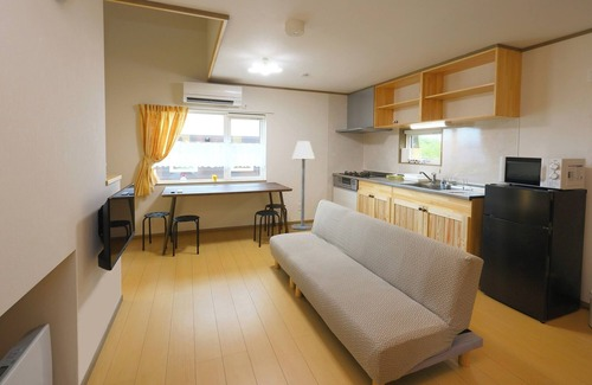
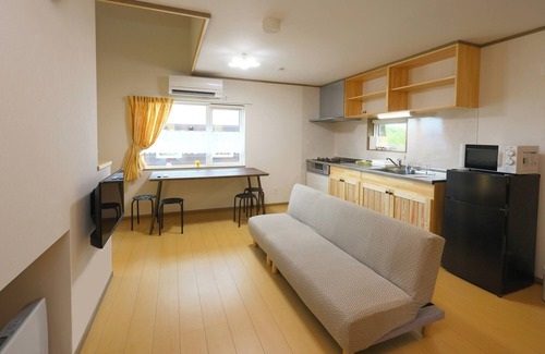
- floor lamp [290,140,316,231]
